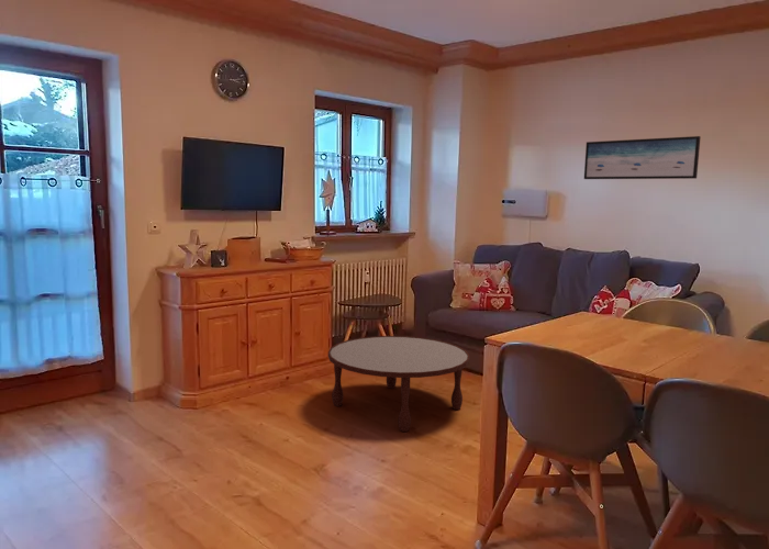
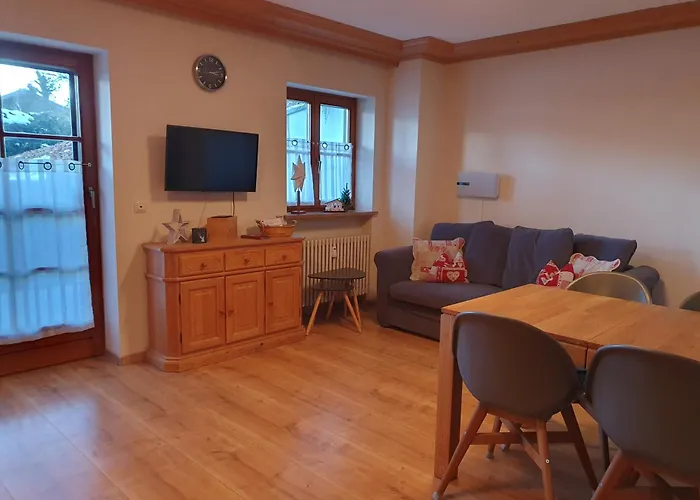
- wall art [583,135,702,180]
- coffee table [327,335,470,433]
